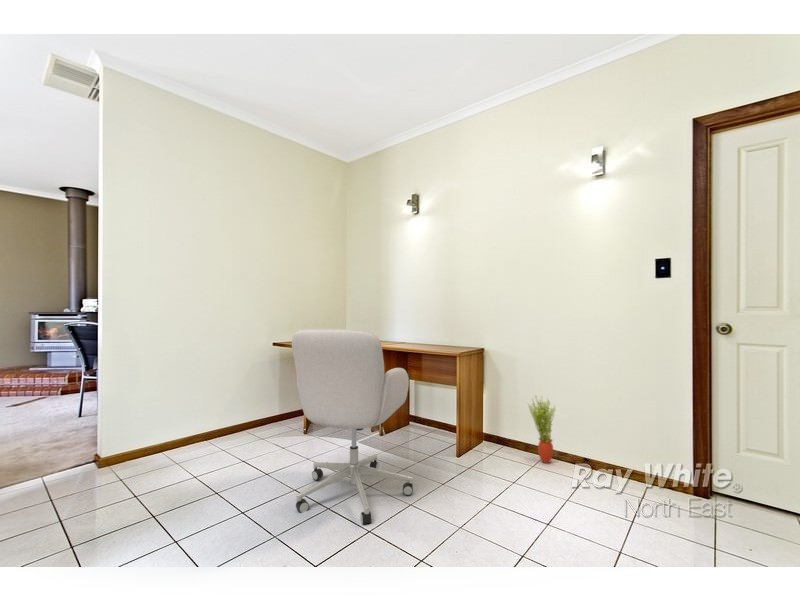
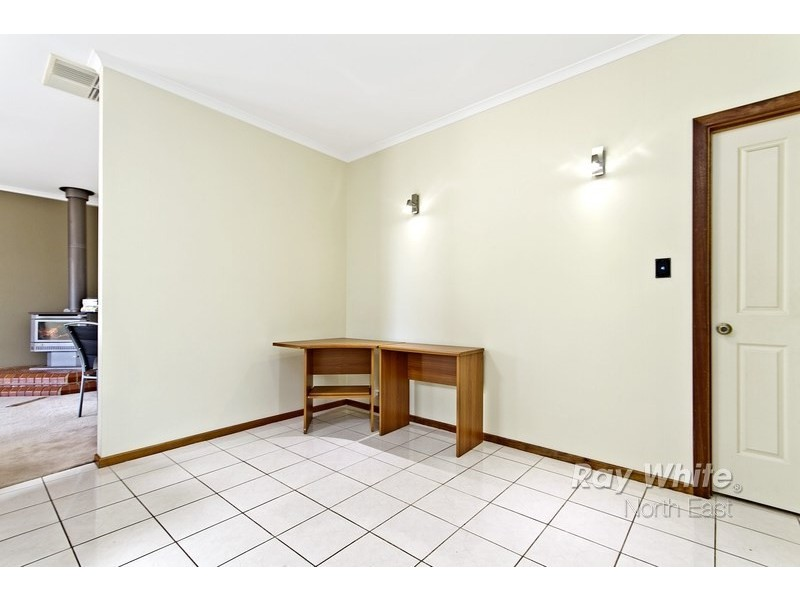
- potted plant [527,394,557,464]
- chair [291,328,414,526]
